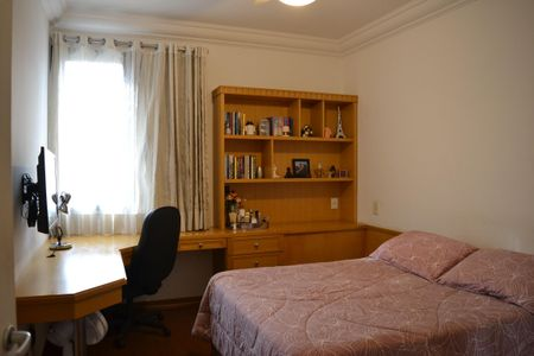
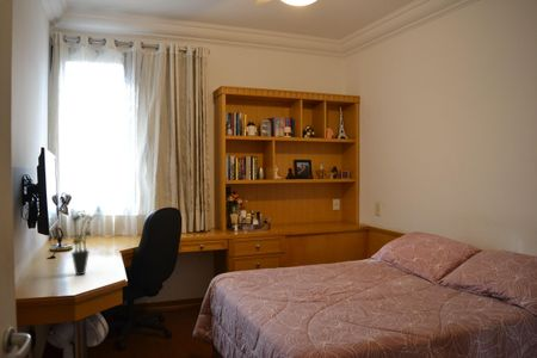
+ potted plant [70,210,101,277]
